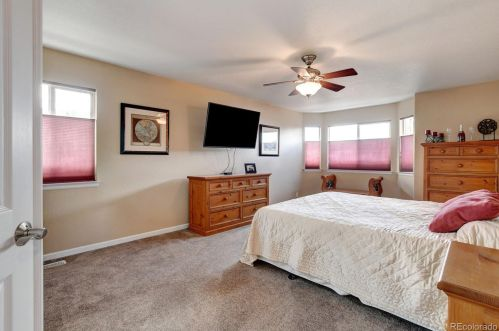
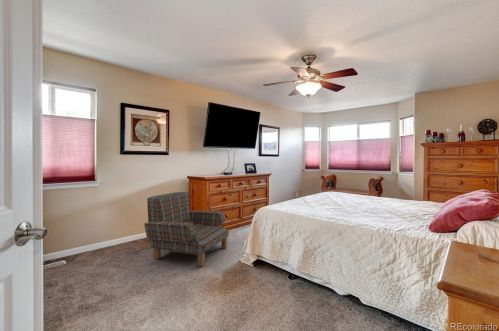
+ armchair [143,191,230,267]
